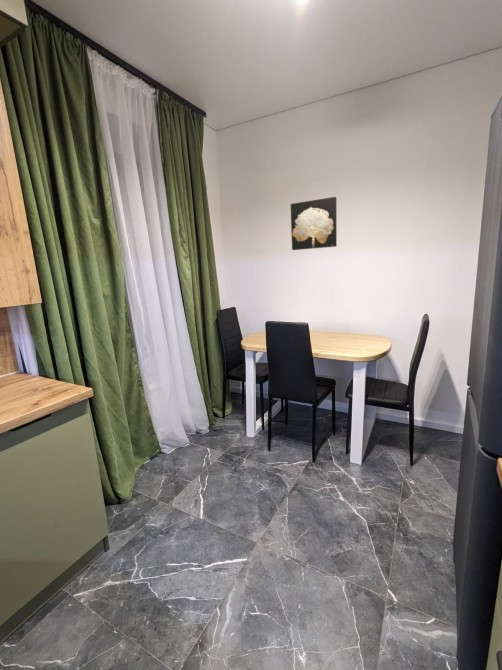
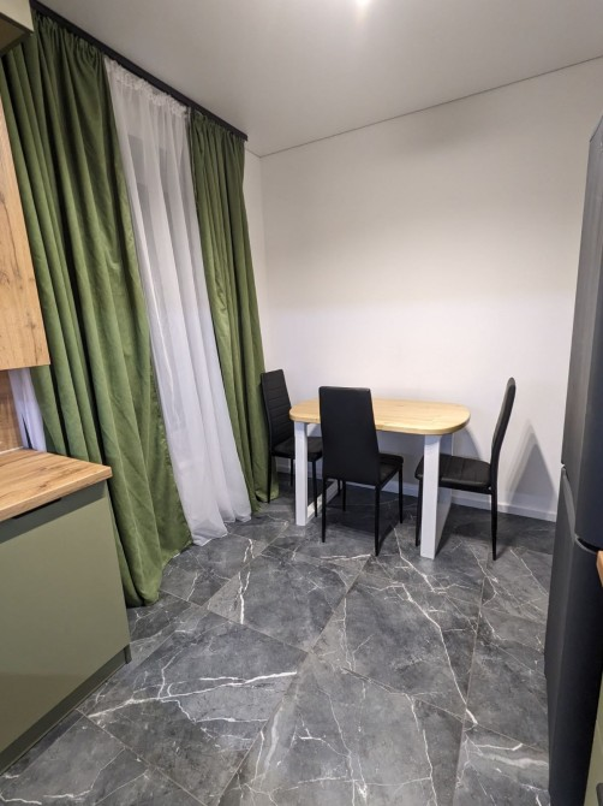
- wall art [290,196,338,251]
